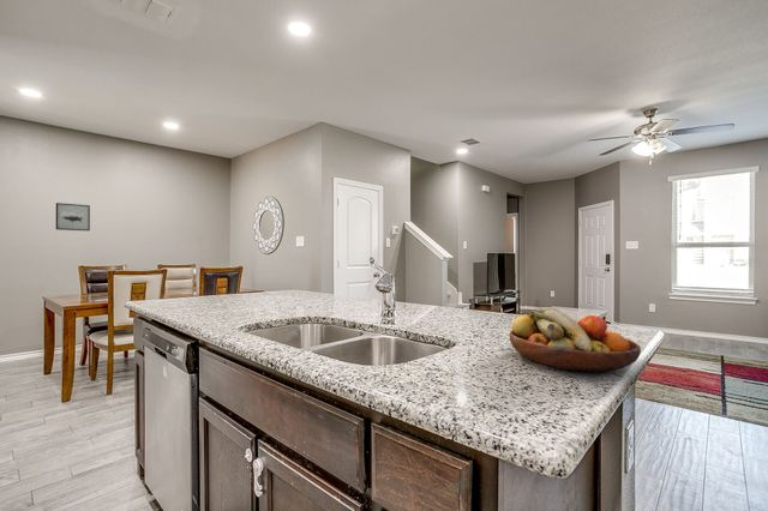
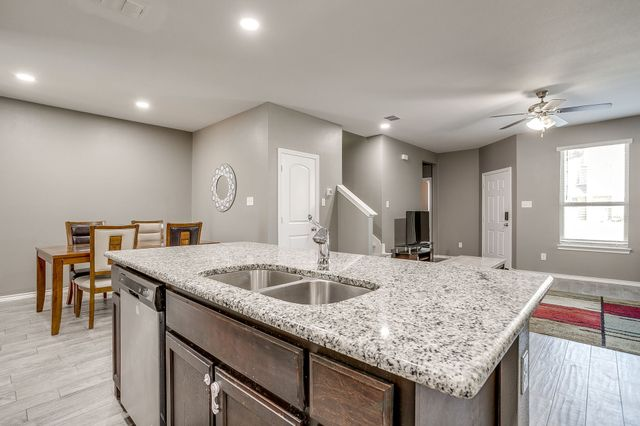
- fruit bowl [509,306,642,373]
- wall art [55,202,91,232]
